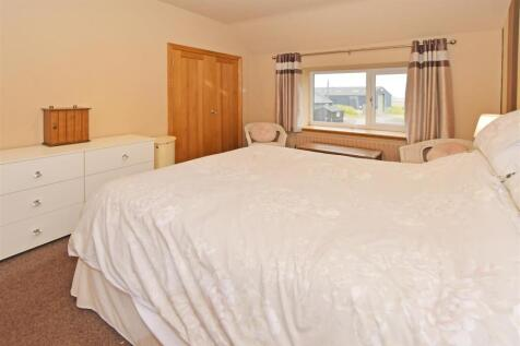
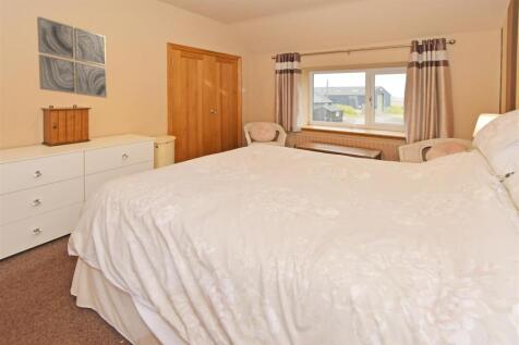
+ wall art [36,15,108,99]
